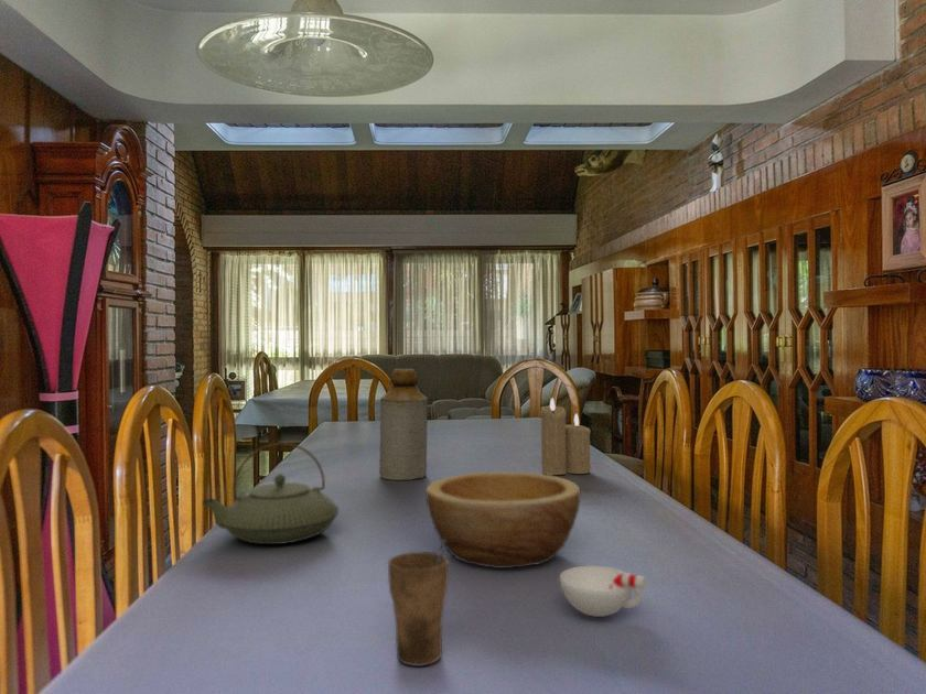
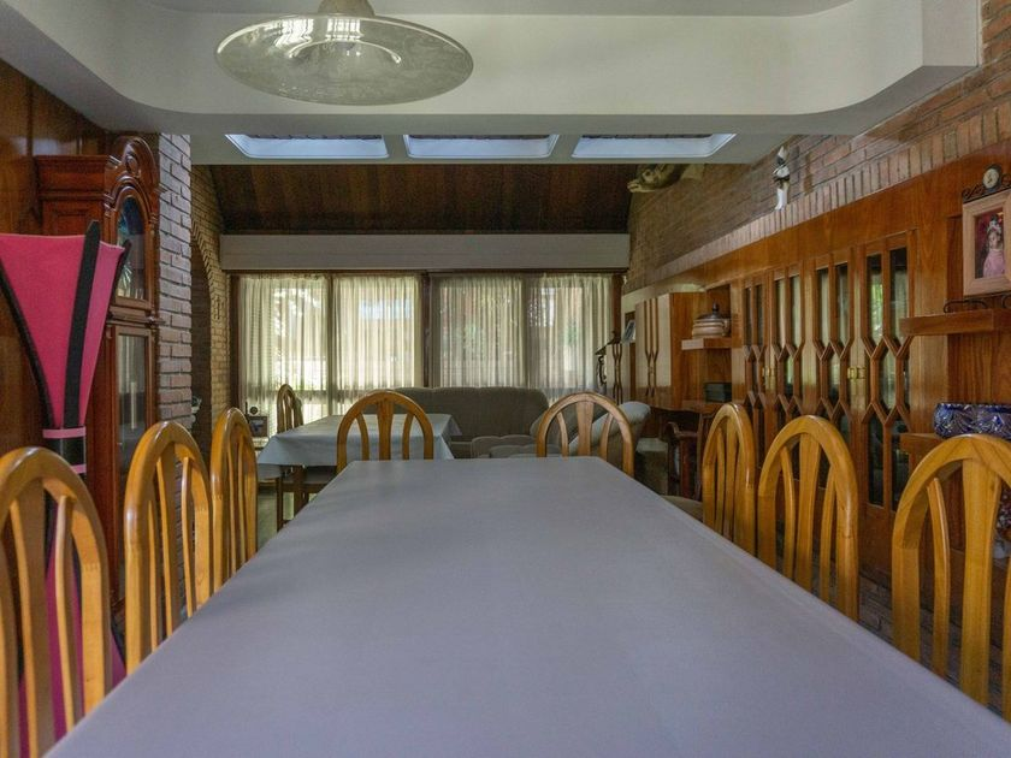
- cup [559,564,648,618]
- candle [539,397,592,476]
- teapot [201,442,340,545]
- bottle [378,368,429,481]
- cup [387,539,450,668]
- bowl [424,470,581,570]
